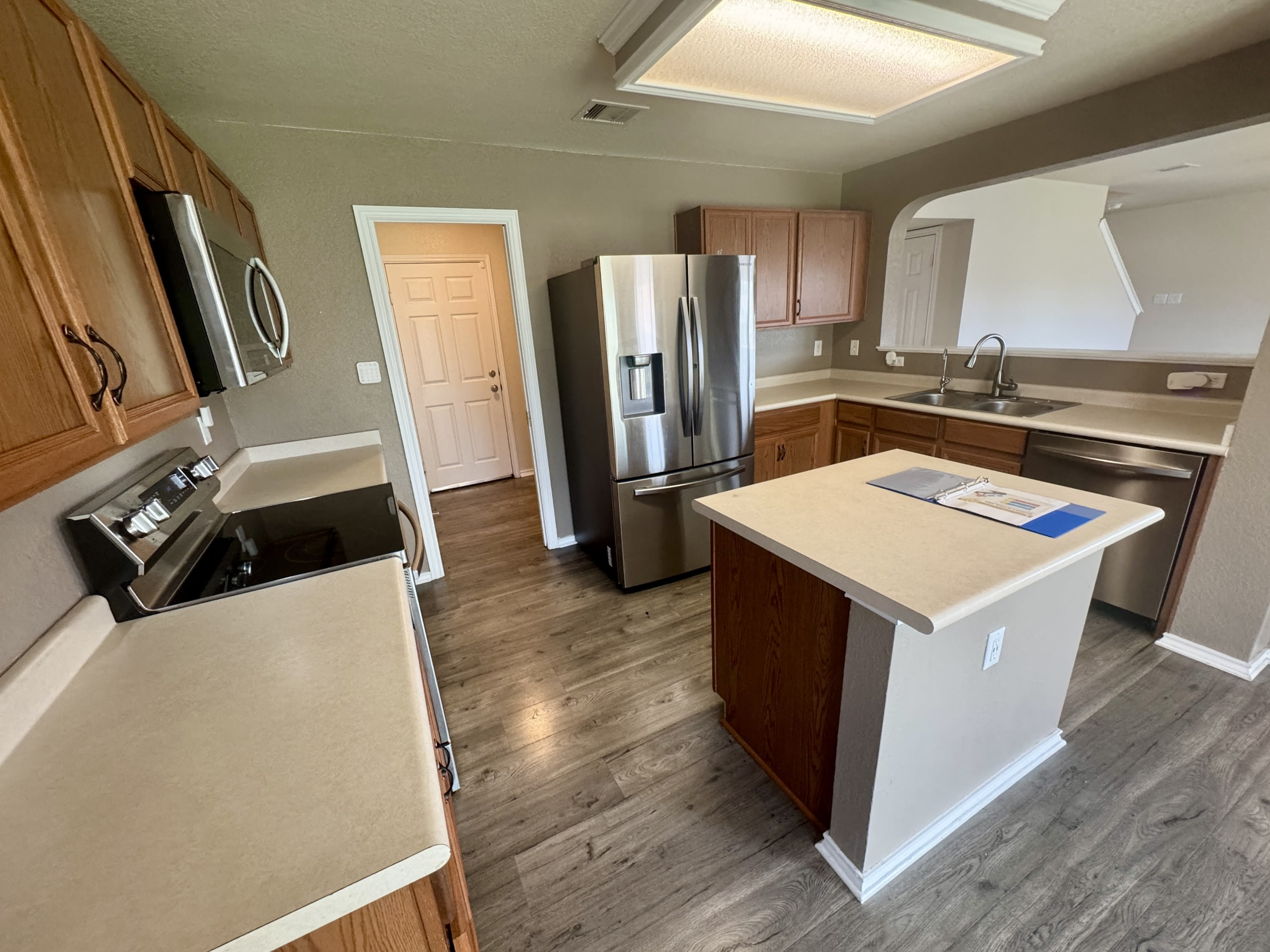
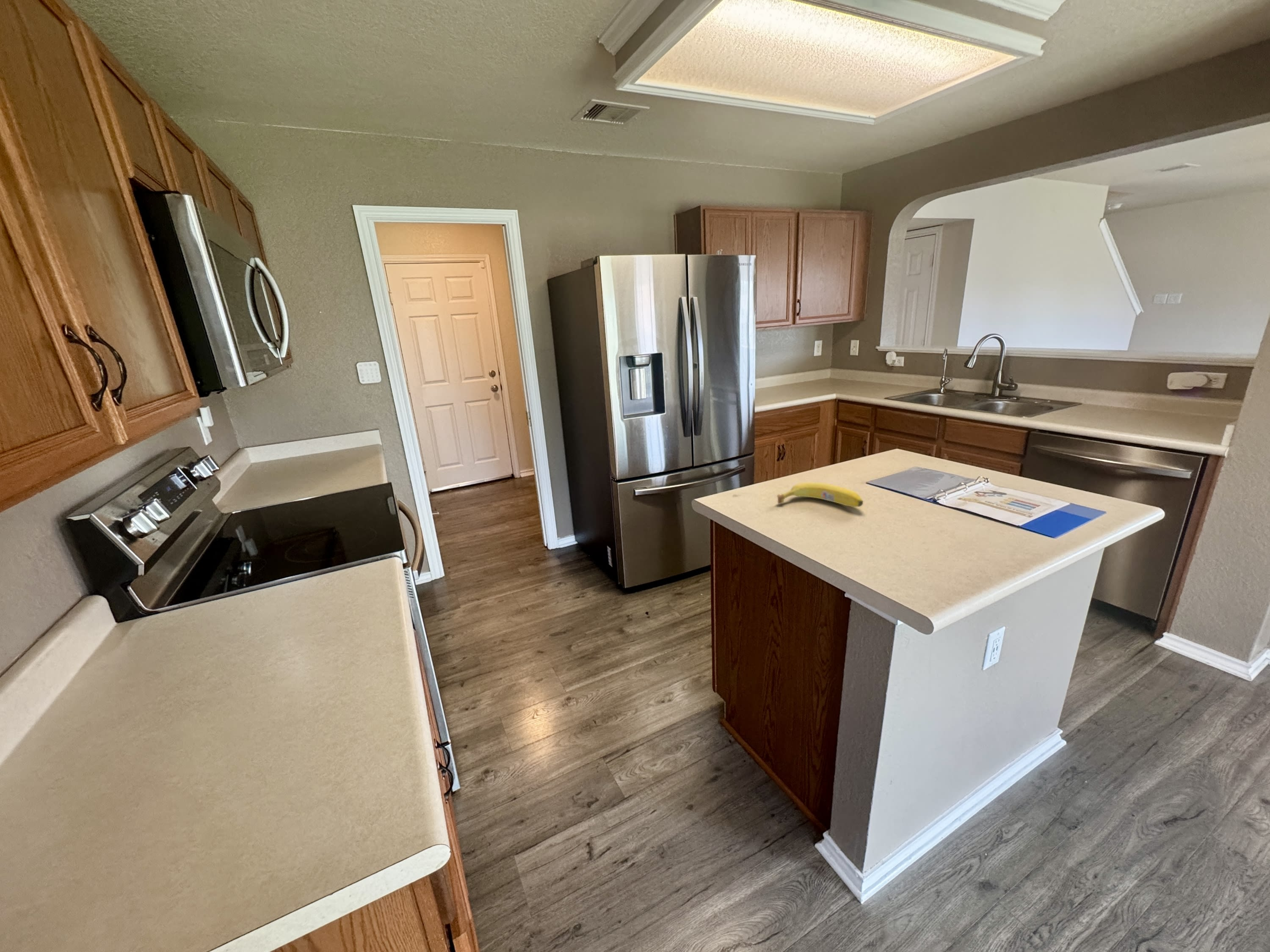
+ fruit [777,482,864,507]
